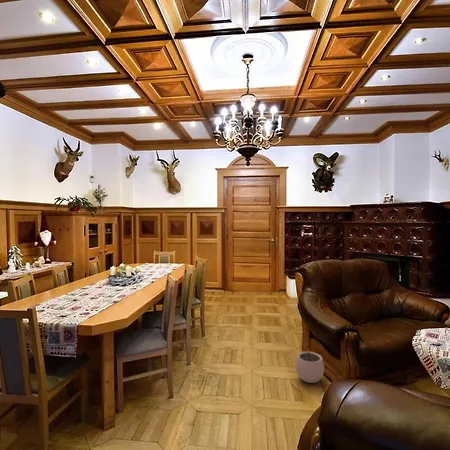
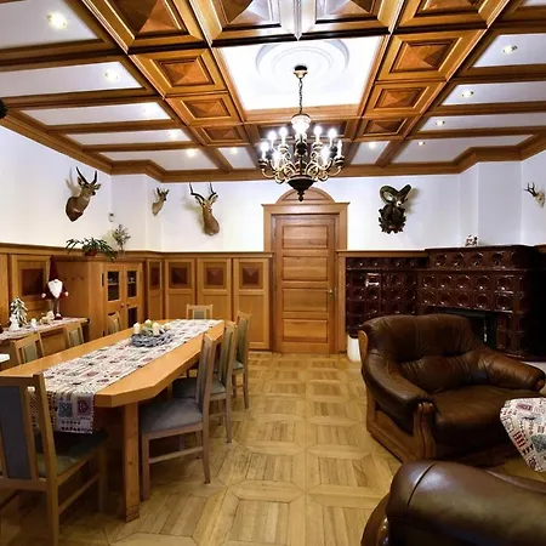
- plant pot [295,346,325,384]
